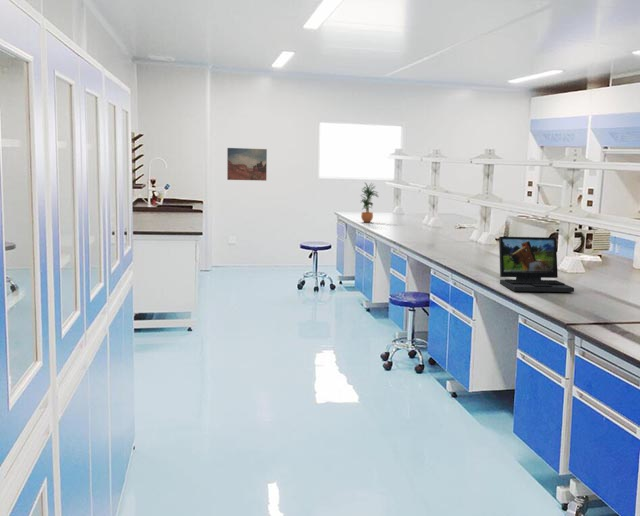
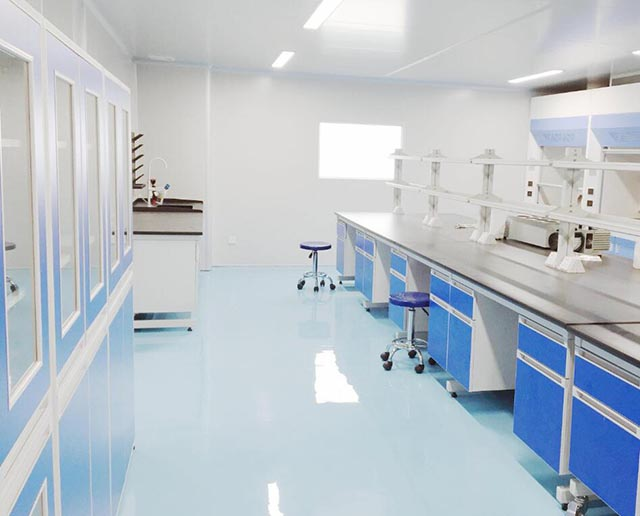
- laptop [498,236,575,293]
- potted plant [359,181,380,223]
- wall art [226,147,268,182]
